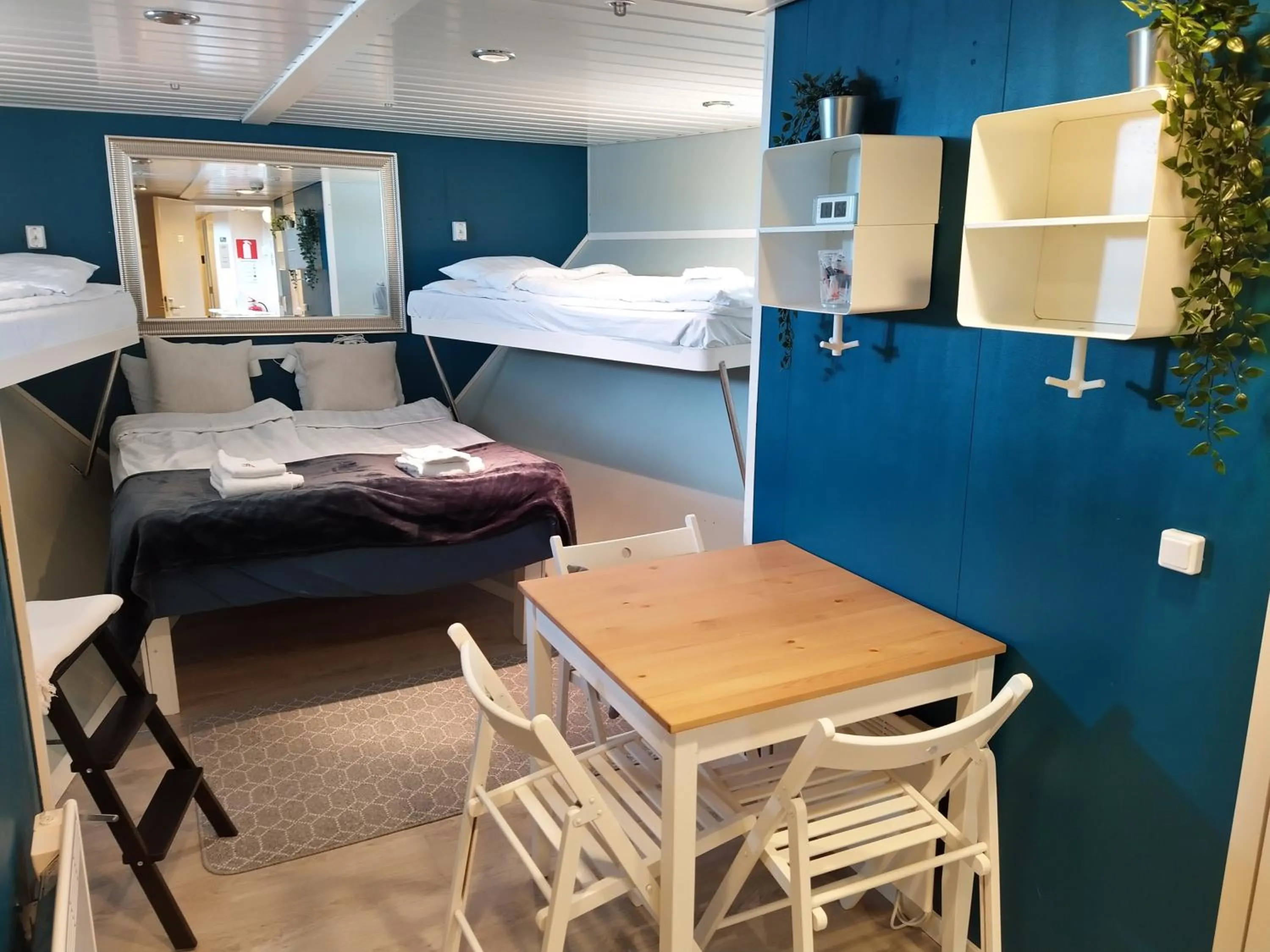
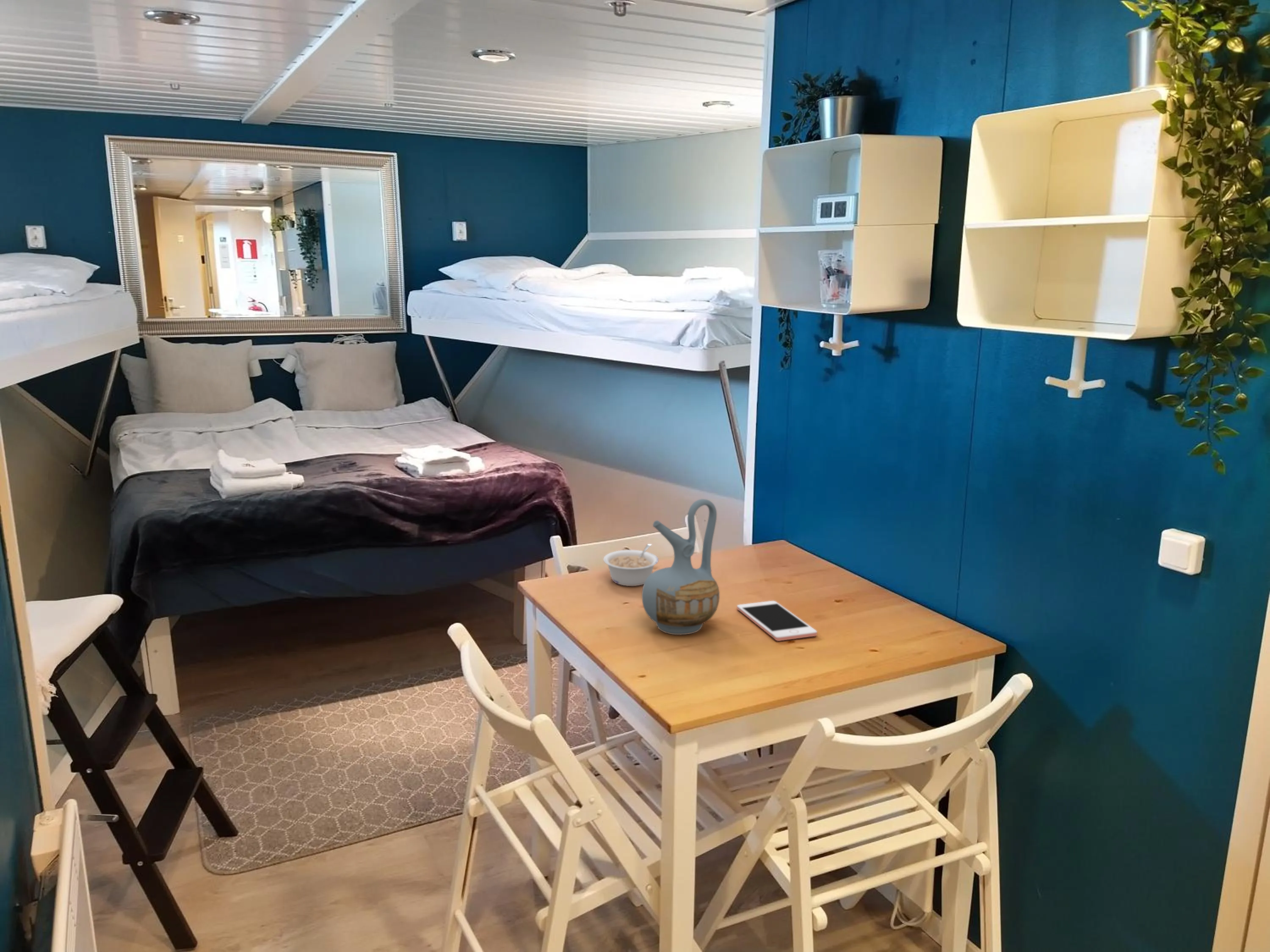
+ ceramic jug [641,498,720,635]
+ cell phone [737,600,817,641]
+ legume [603,543,659,586]
